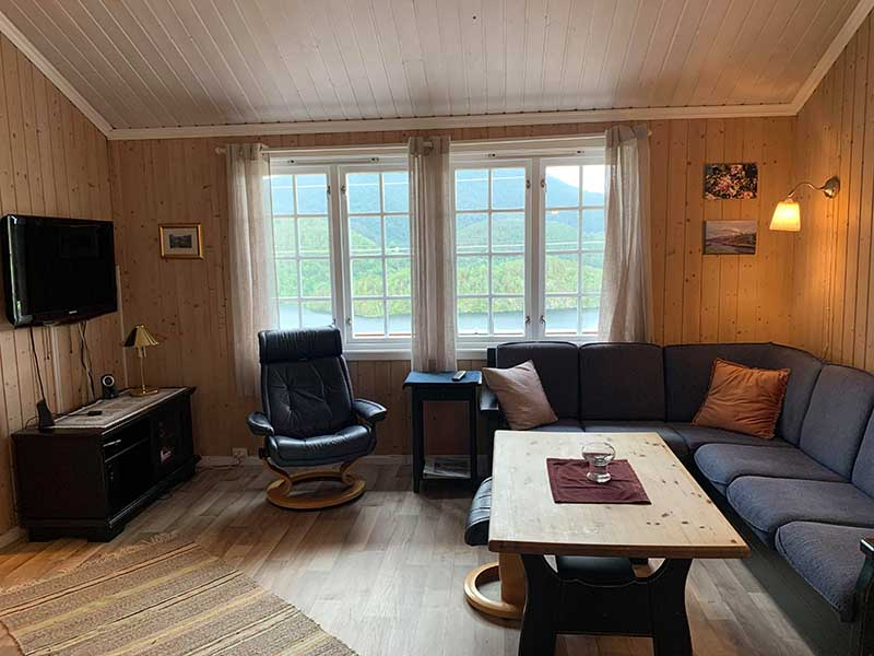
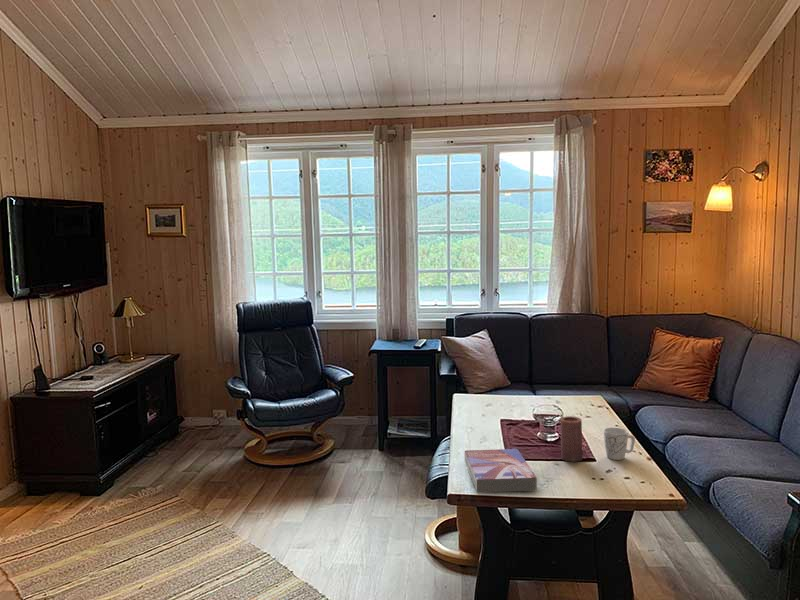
+ candle [559,415,584,463]
+ textbook [464,448,538,493]
+ mug [603,427,636,461]
